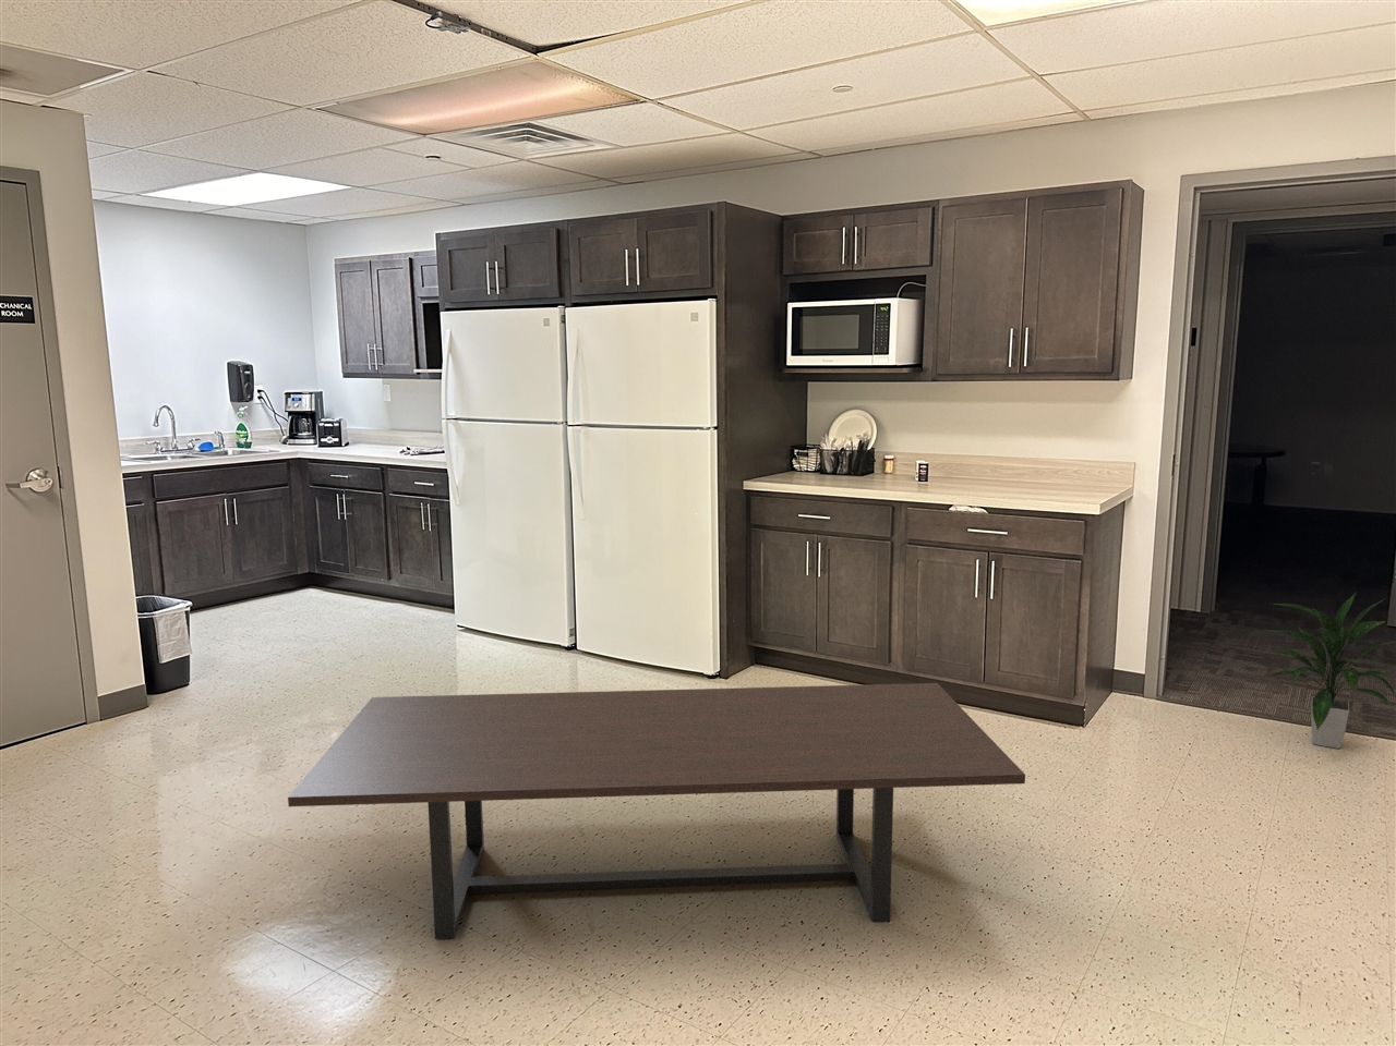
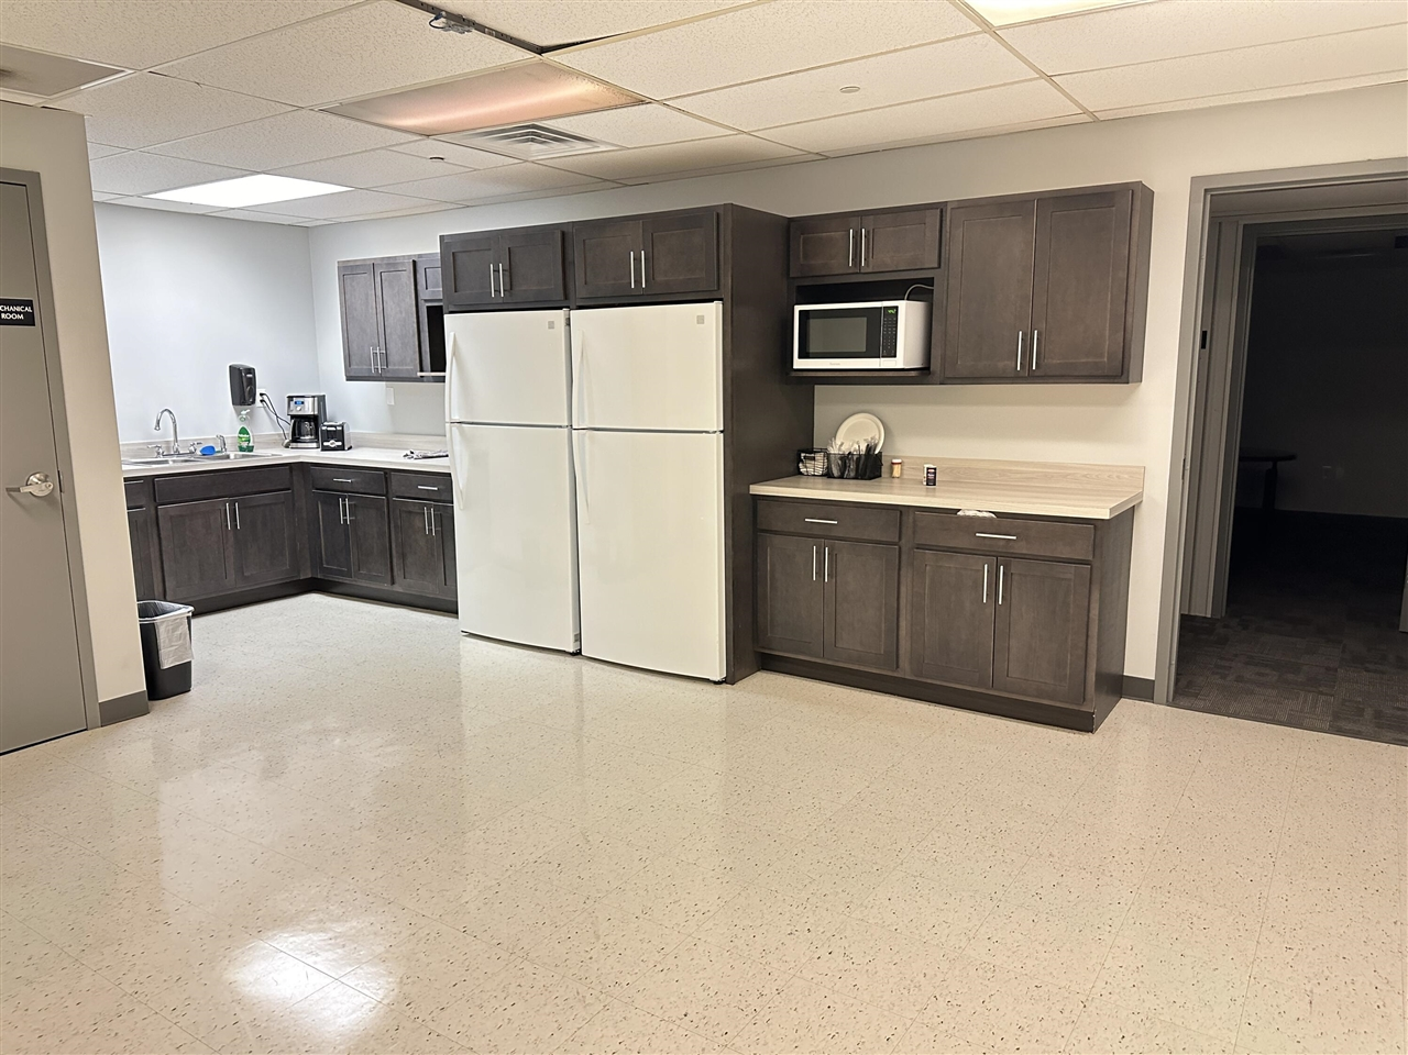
- indoor plant [1266,591,1396,749]
- dining table [287,682,1027,941]
